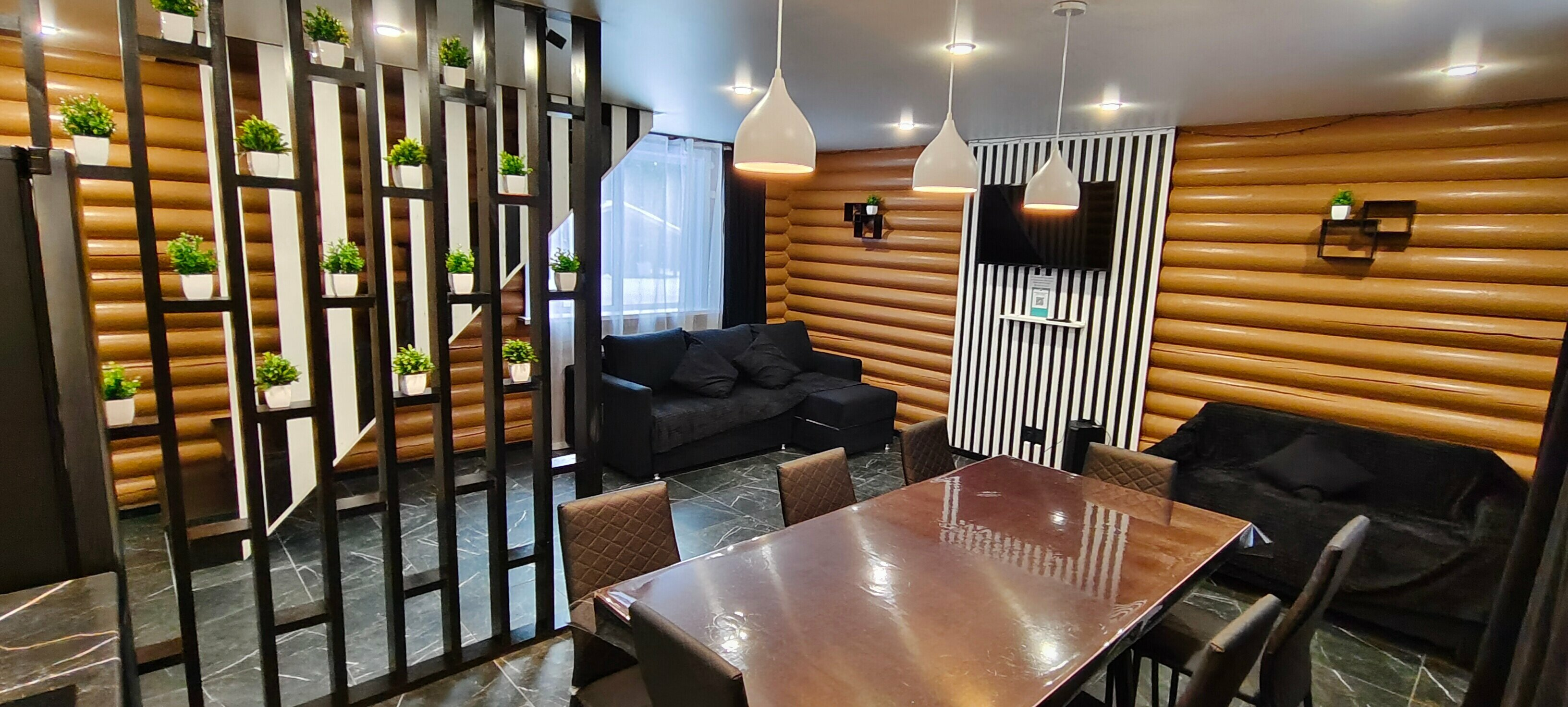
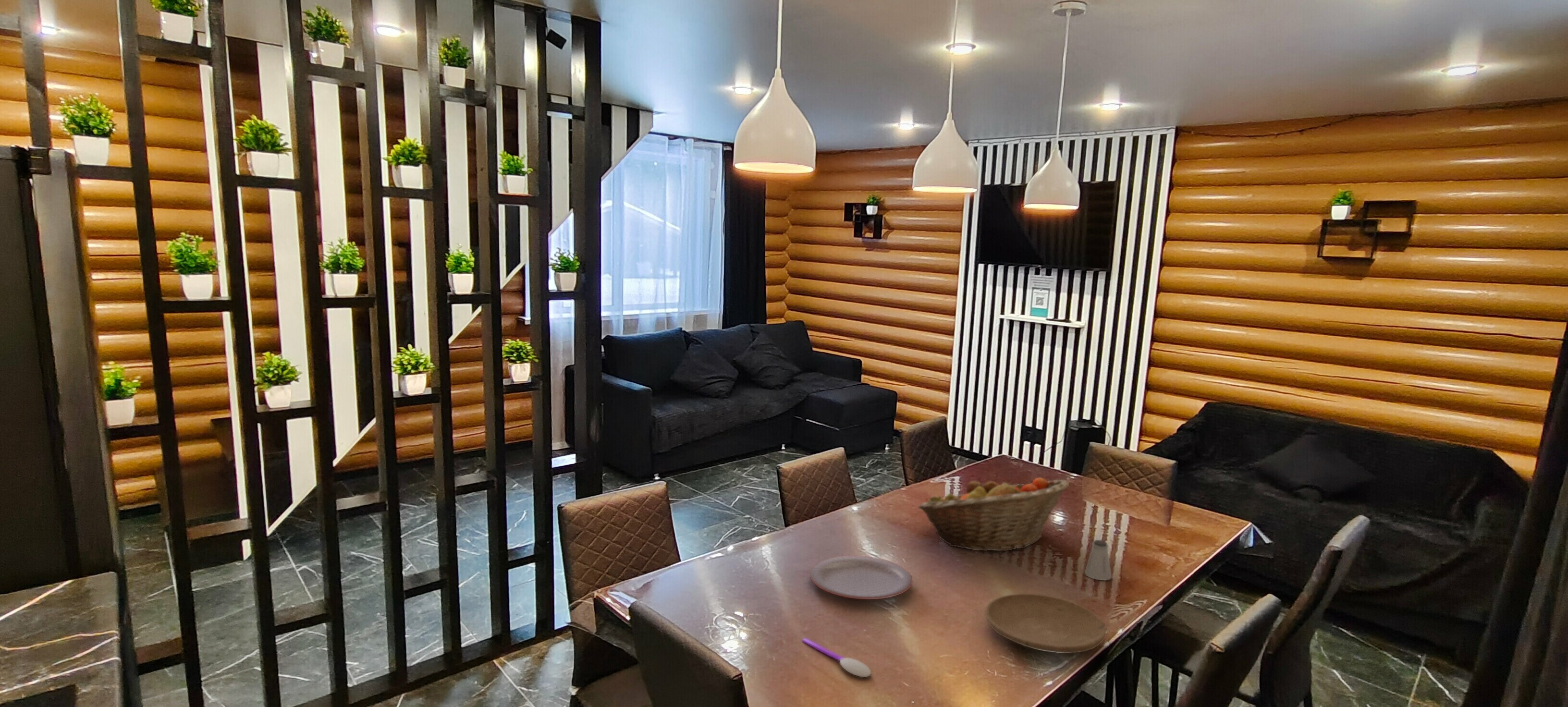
+ plate [809,555,913,600]
+ spoon [802,638,871,678]
+ saltshaker [1084,539,1112,581]
+ fruit basket [918,477,1070,551]
+ plate [985,593,1107,654]
